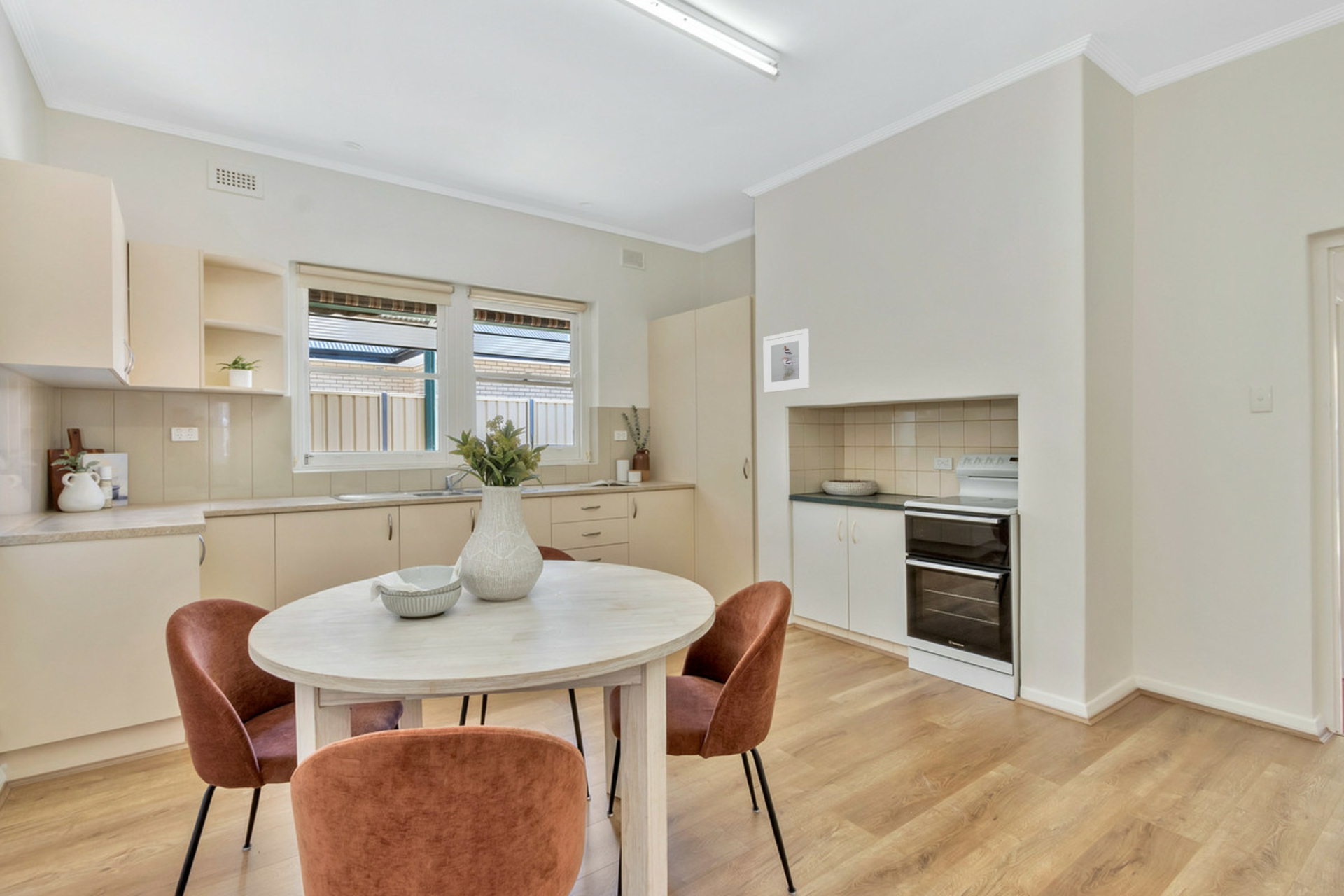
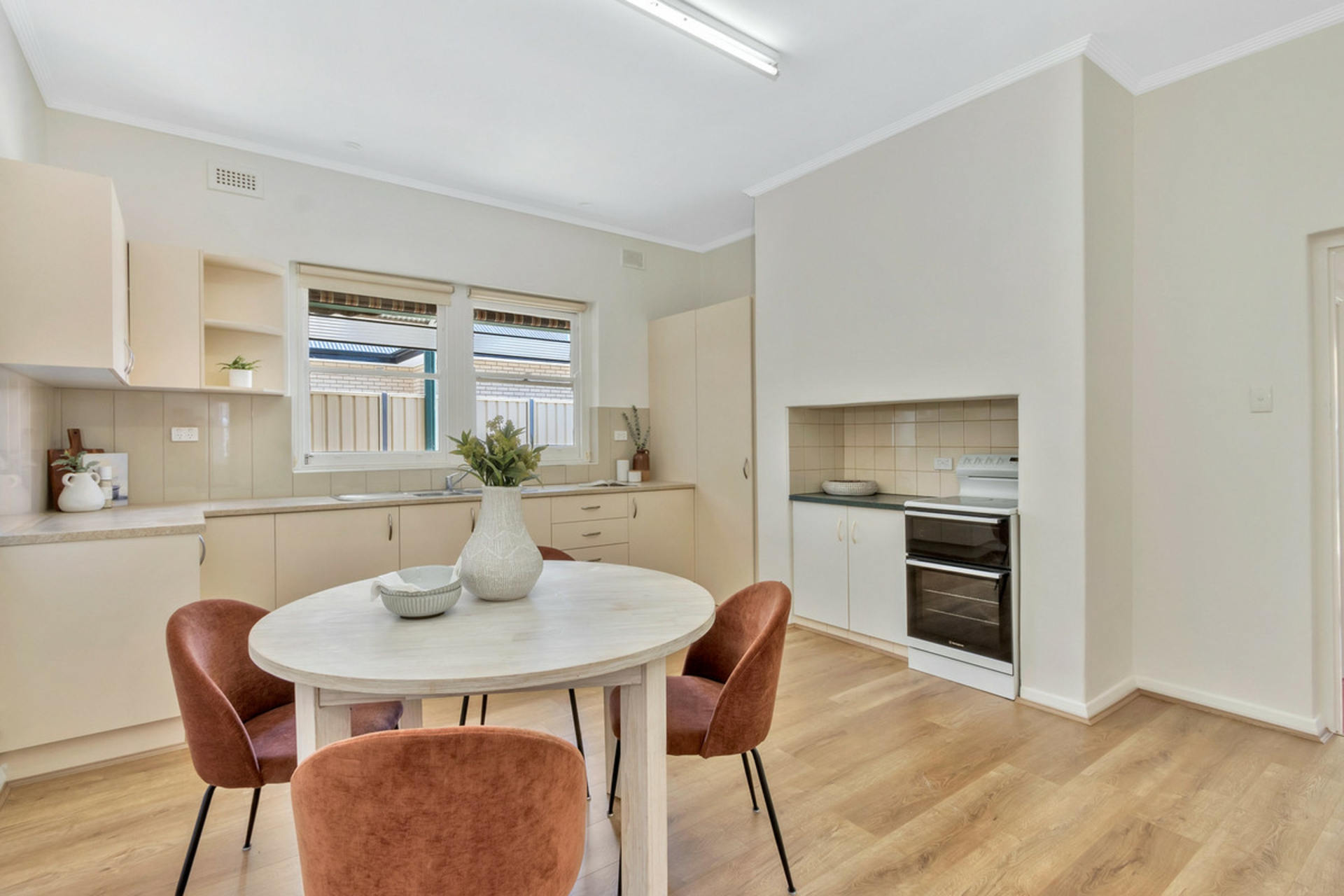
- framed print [762,328,810,393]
